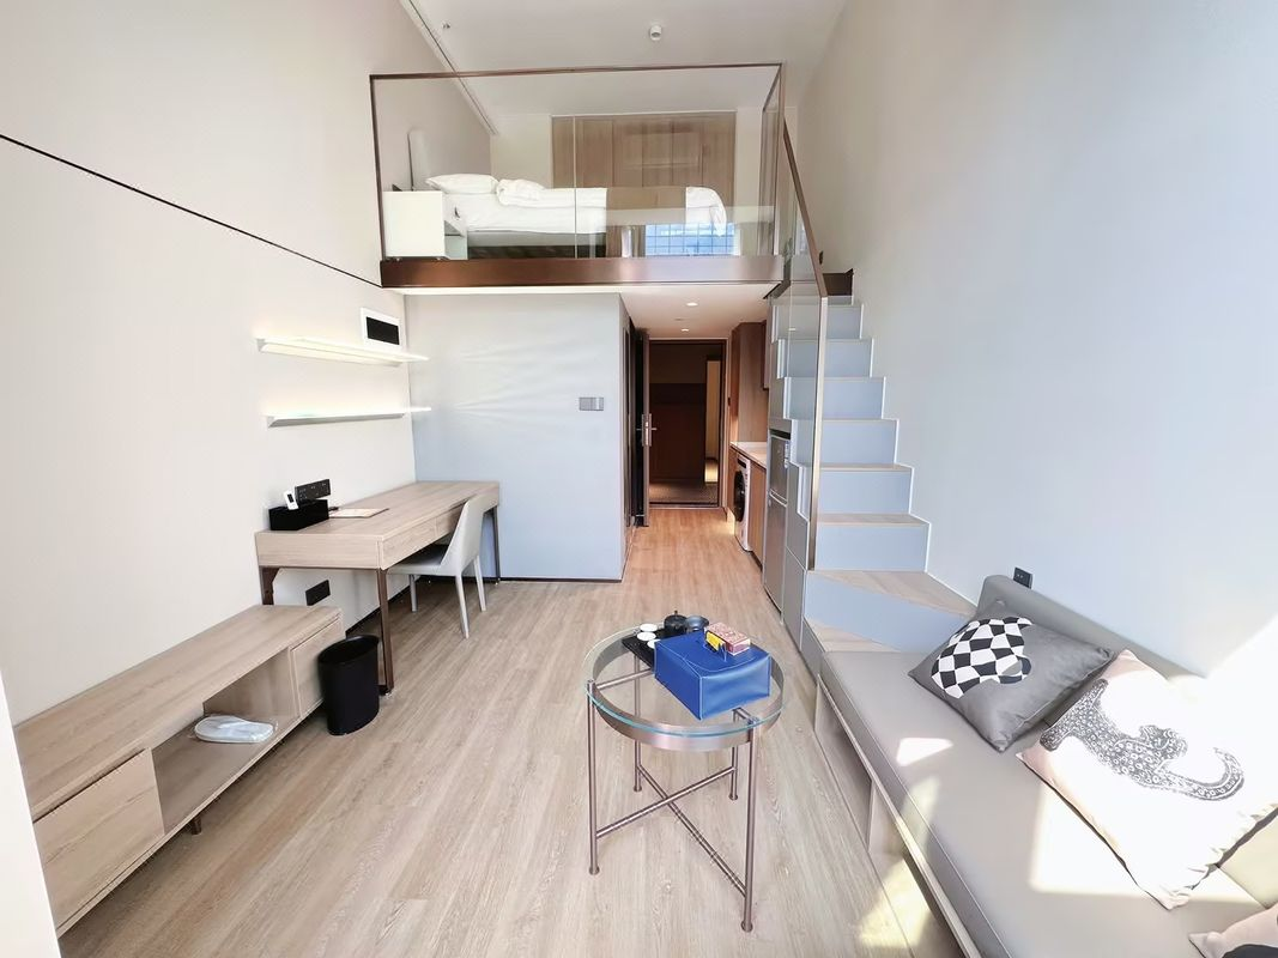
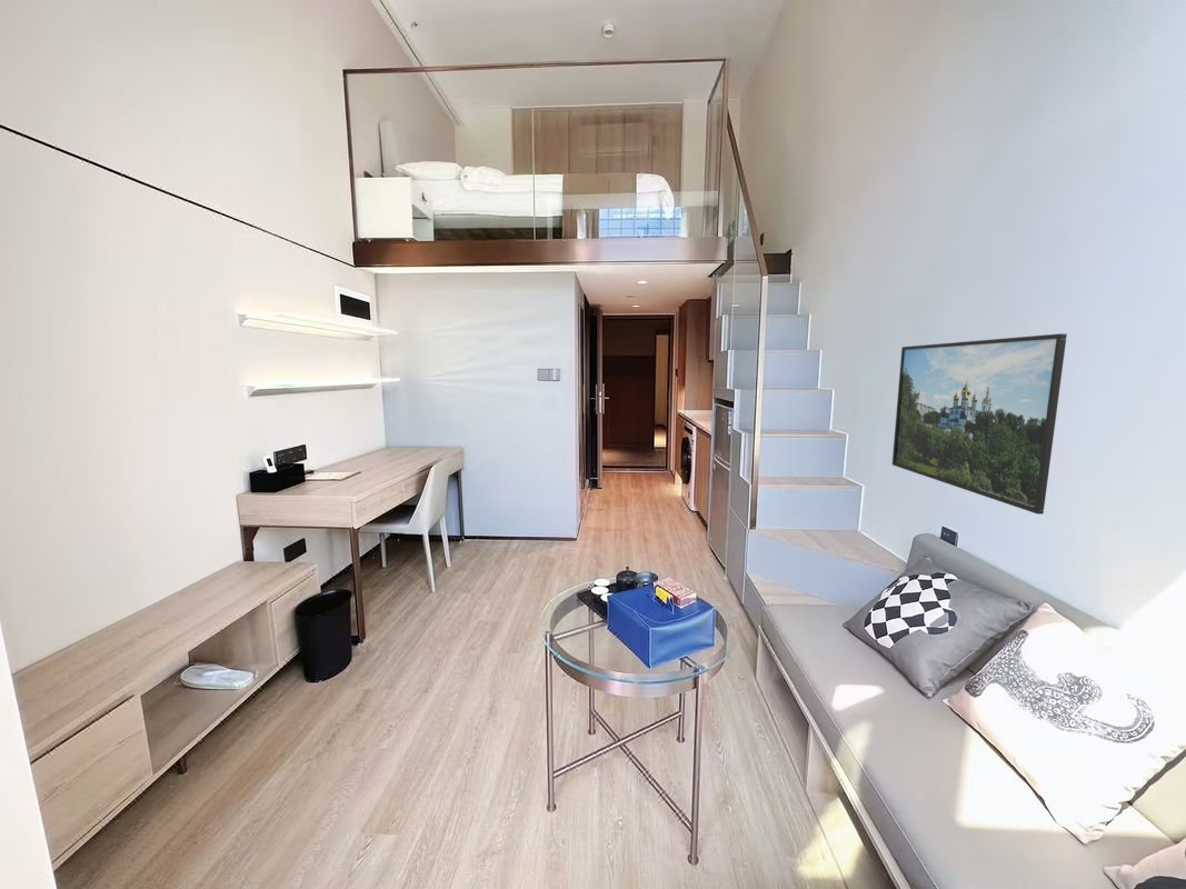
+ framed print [891,332,1068,516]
